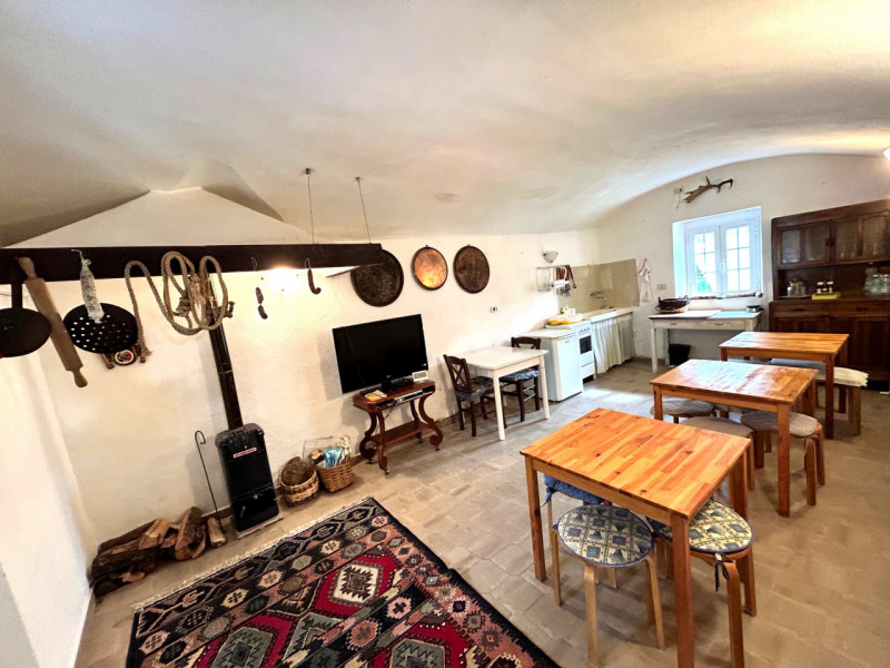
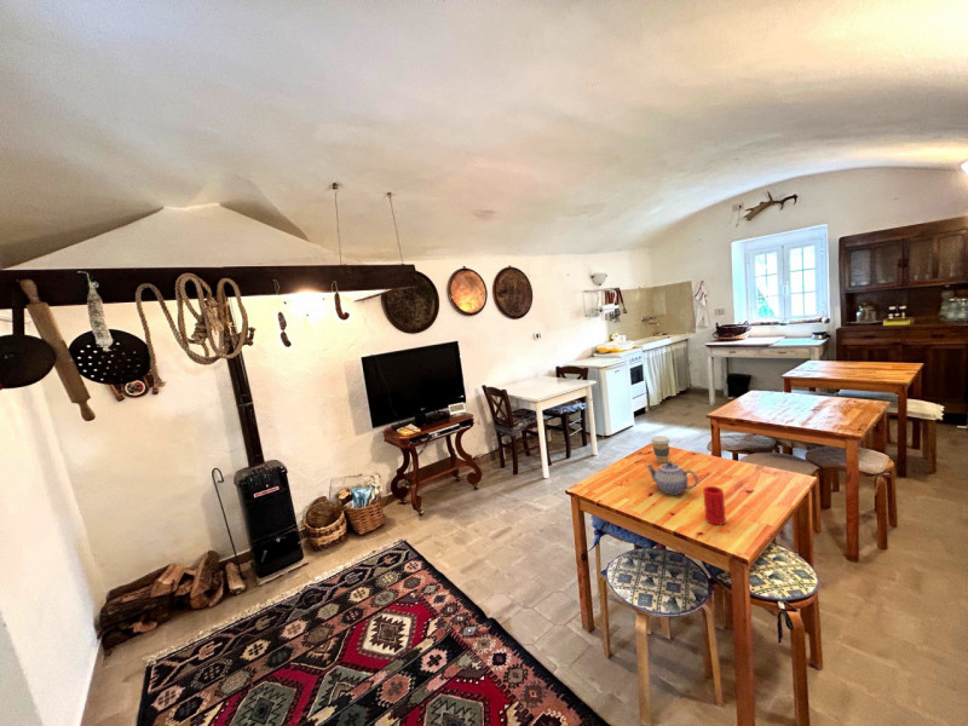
+ coffee cup [650,436,672,463]
+ teapot [645,460,699,495]
+ cup [702,485,727,526]
